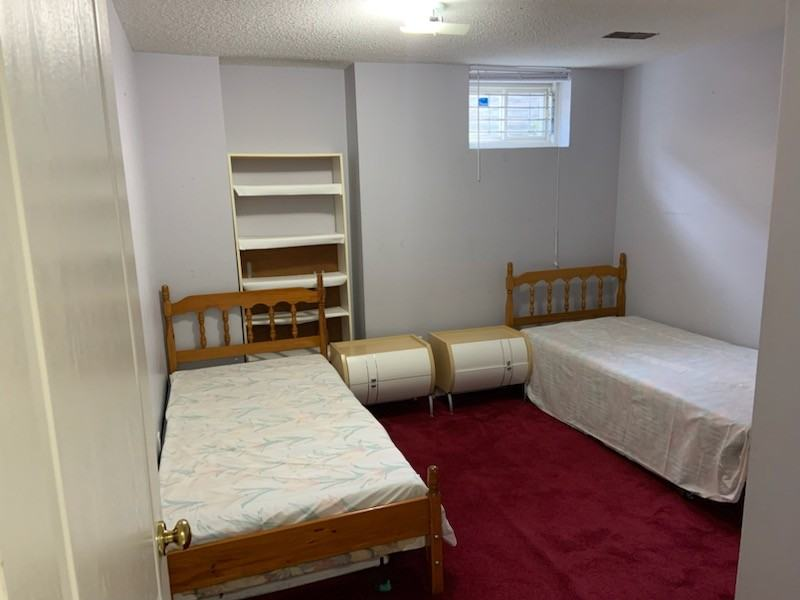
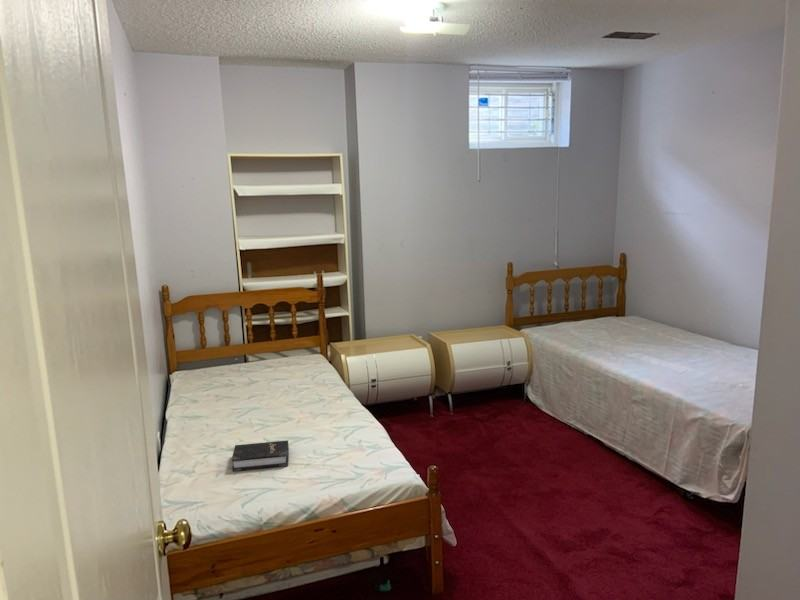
+ hardback book [230,440,290,472]
